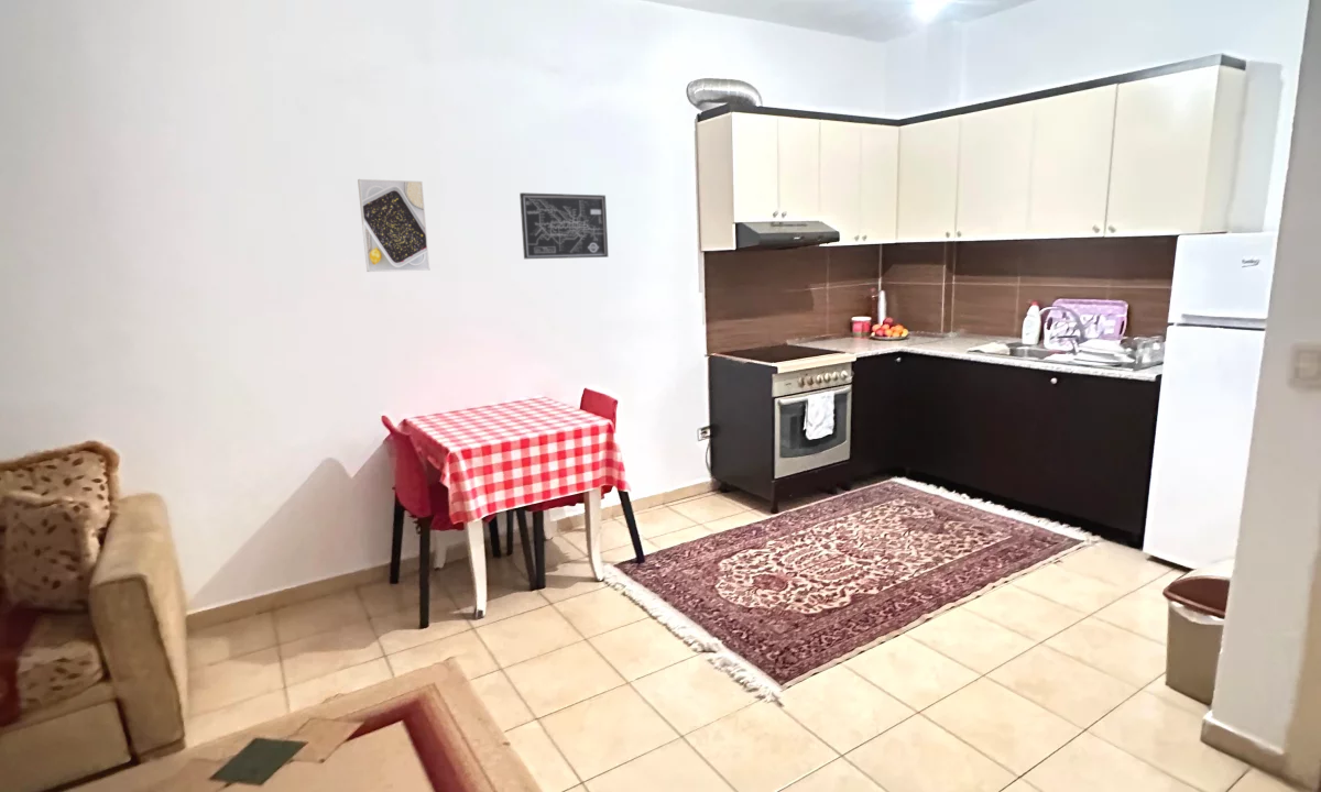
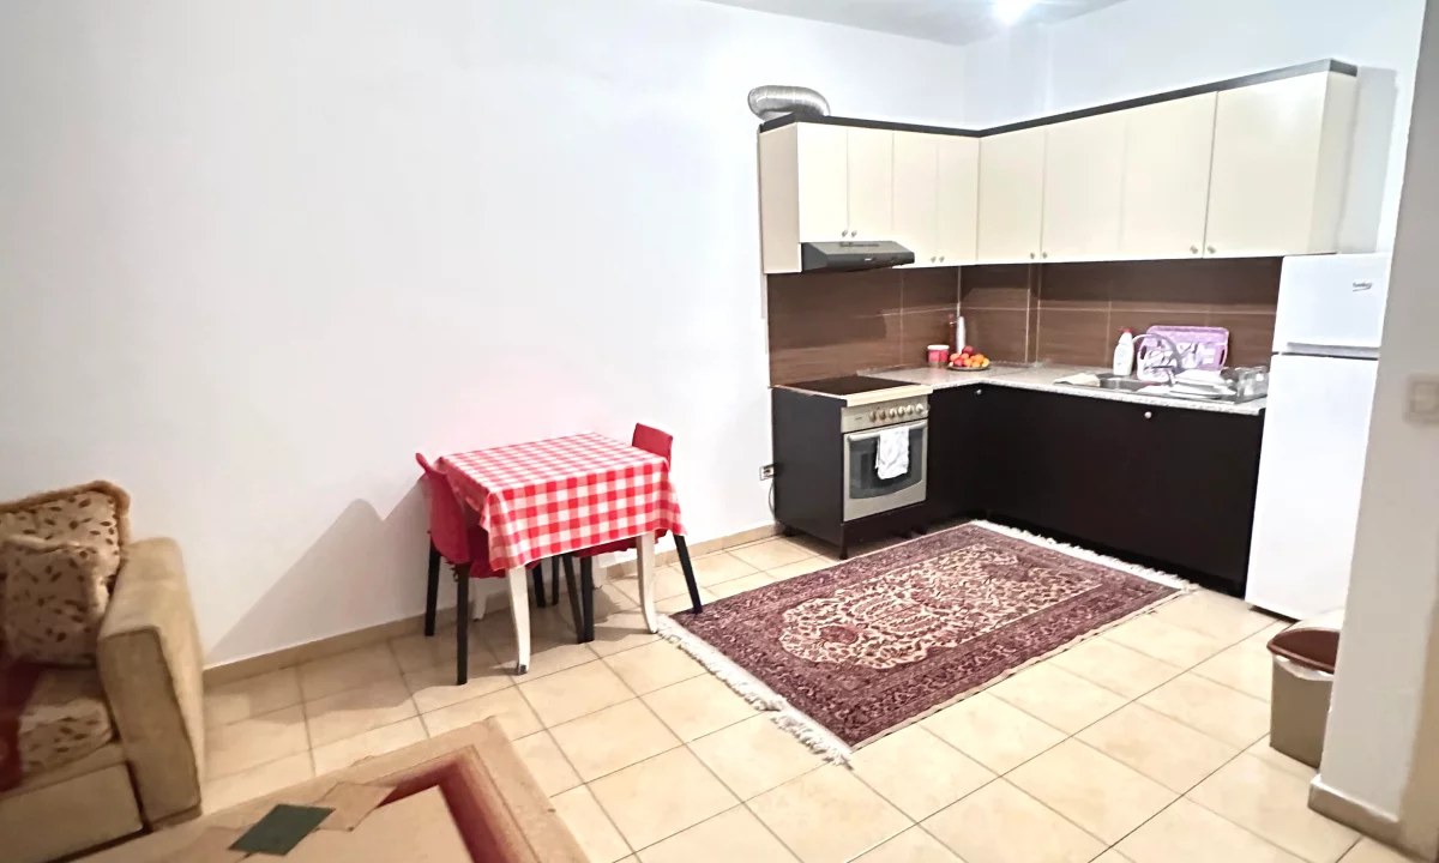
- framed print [357,178,430,273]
- wall art [518,191,609,260]
